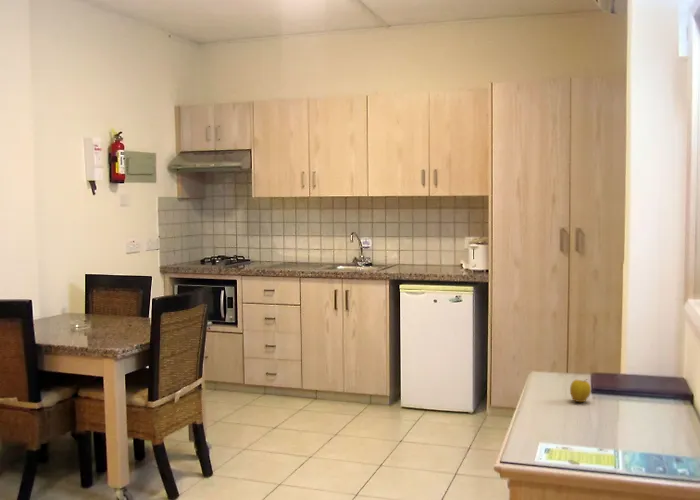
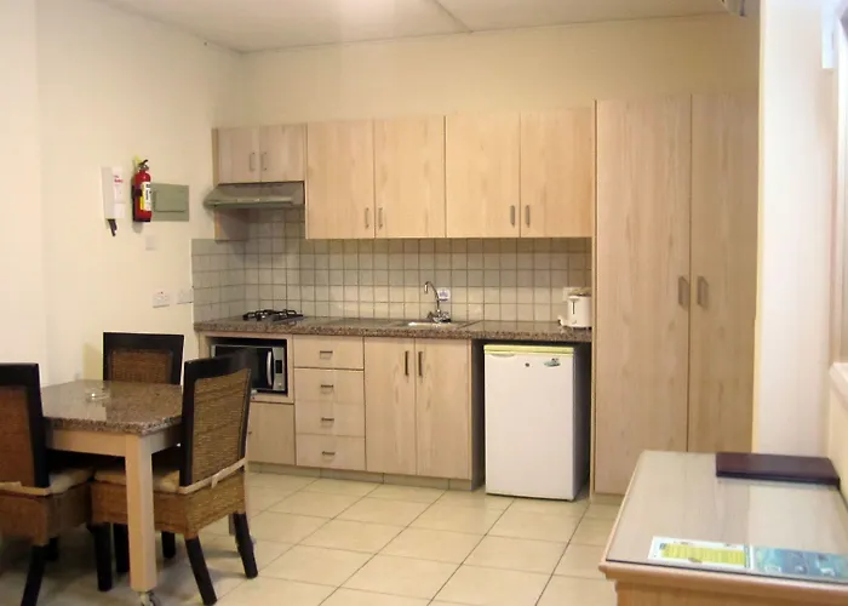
- apple [569,379,592,403]
